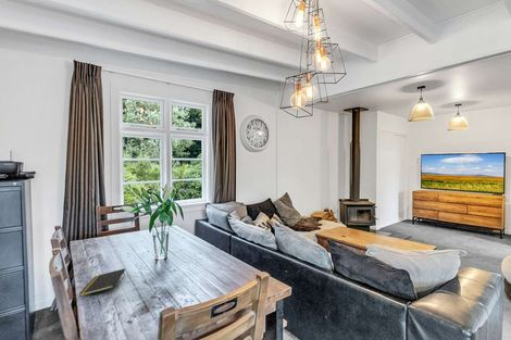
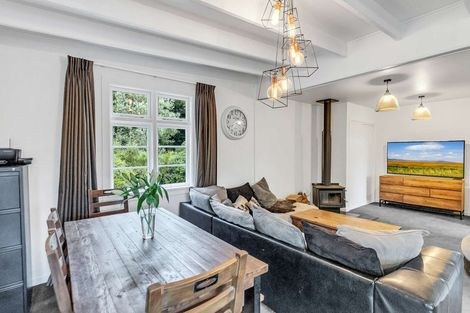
- notepad [78,267,126,298]
